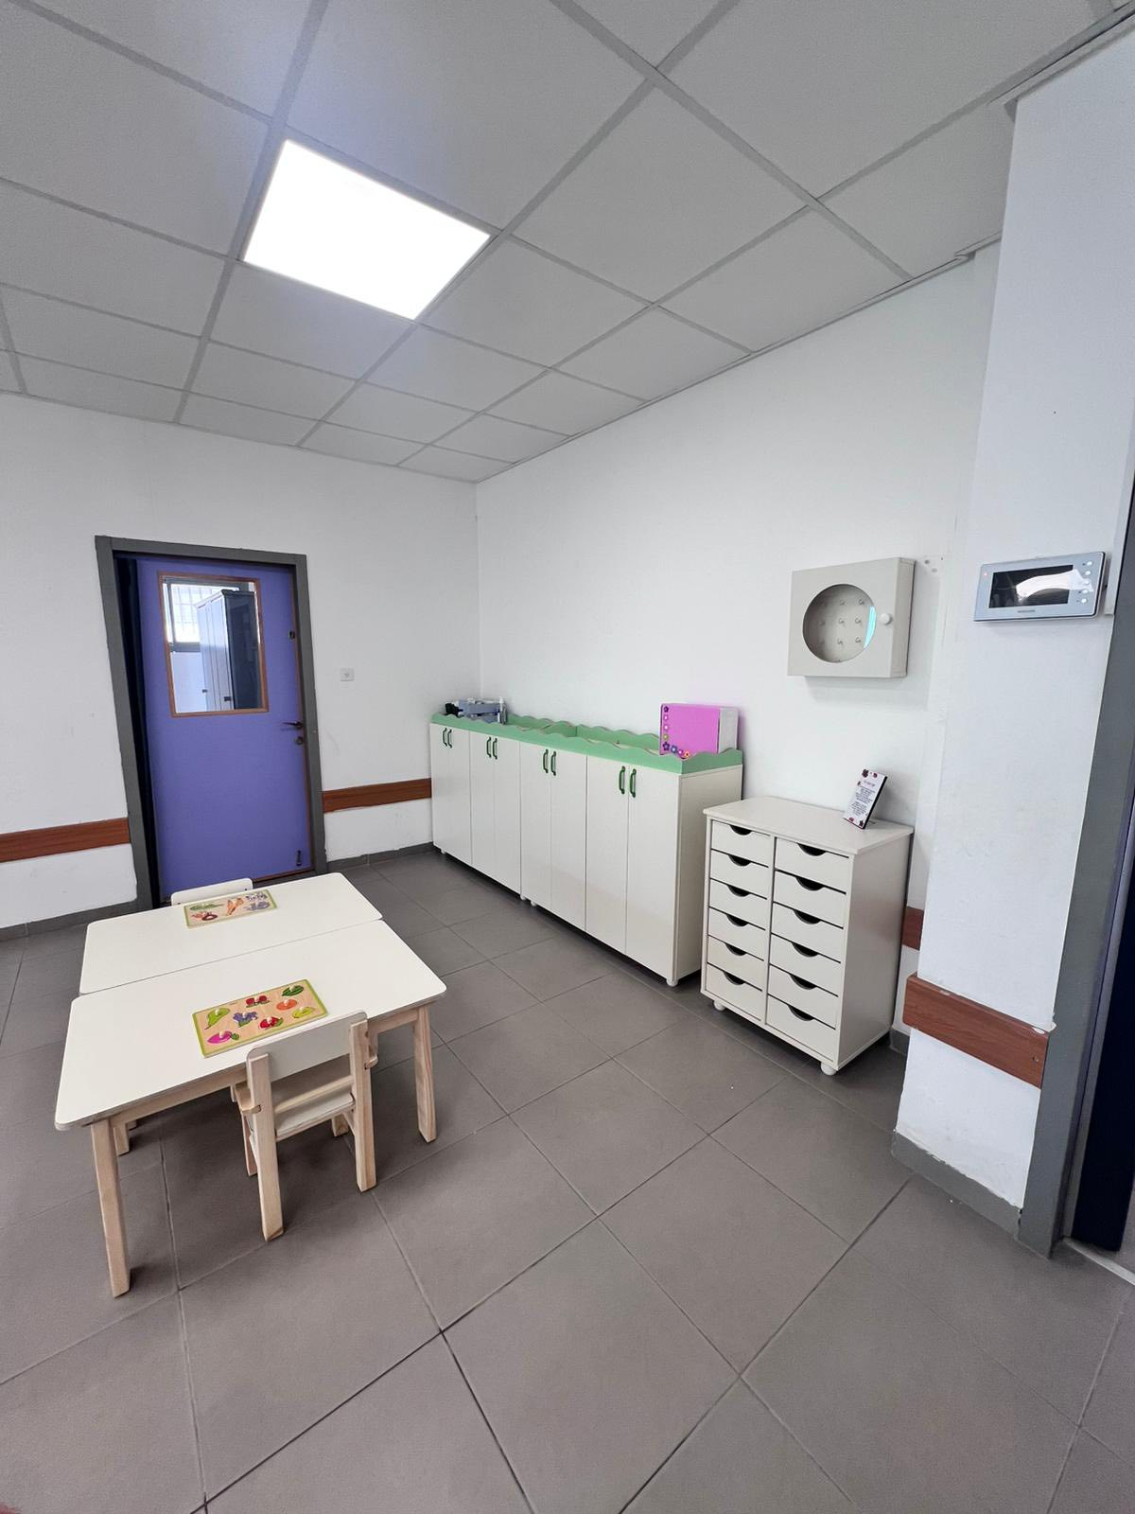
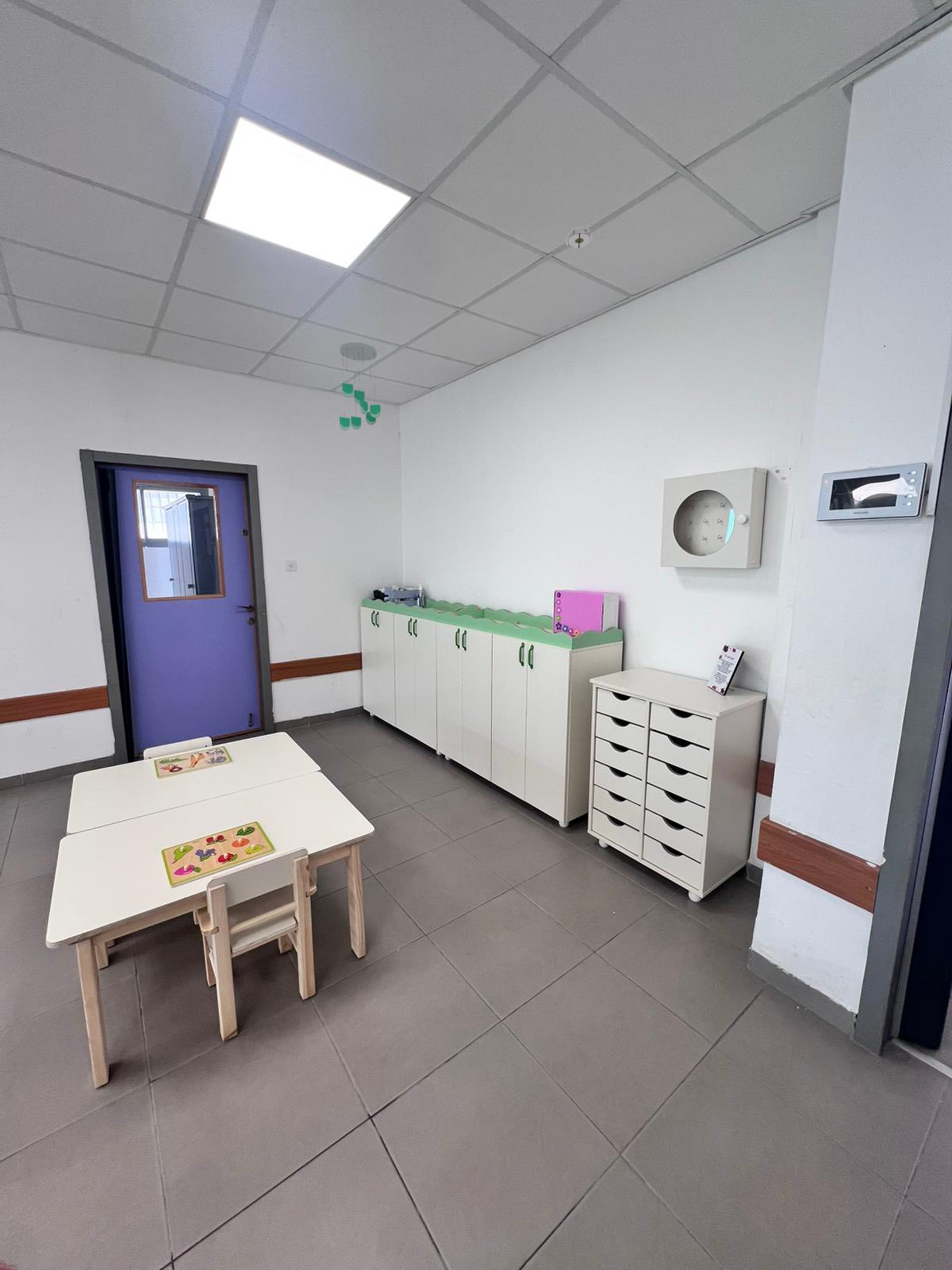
+ smoke detector [565,226,593,251]
+ ceiling mobile [339,341,382,431]
